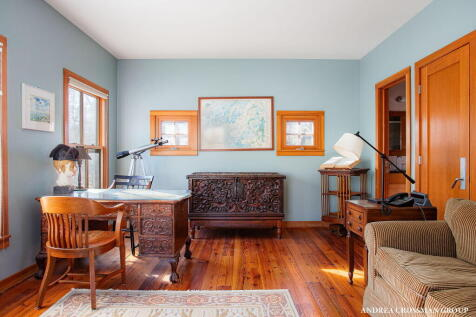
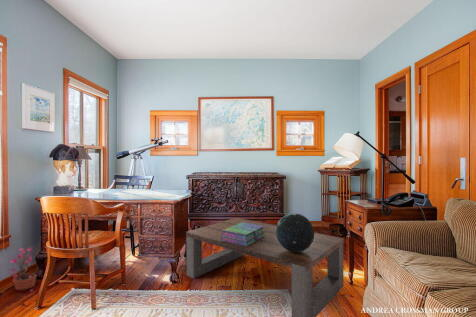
+ stack of books [221,223,265,246]
+ coffee table [185,217,345,317]
+ decorative globe [276,212,315,252]
+ potted plant [8,246,38,293]
